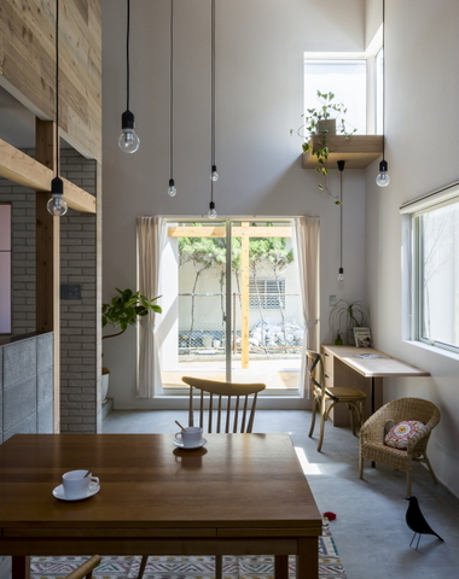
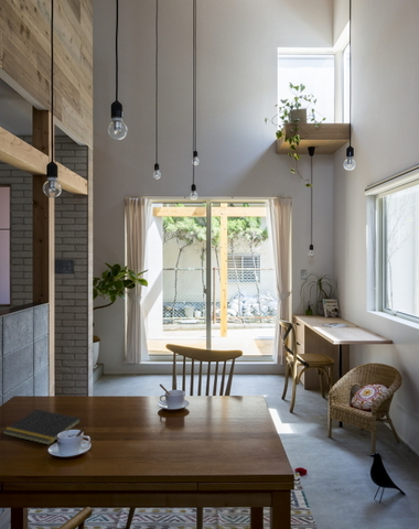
+ notepad [2,409,83,446]
